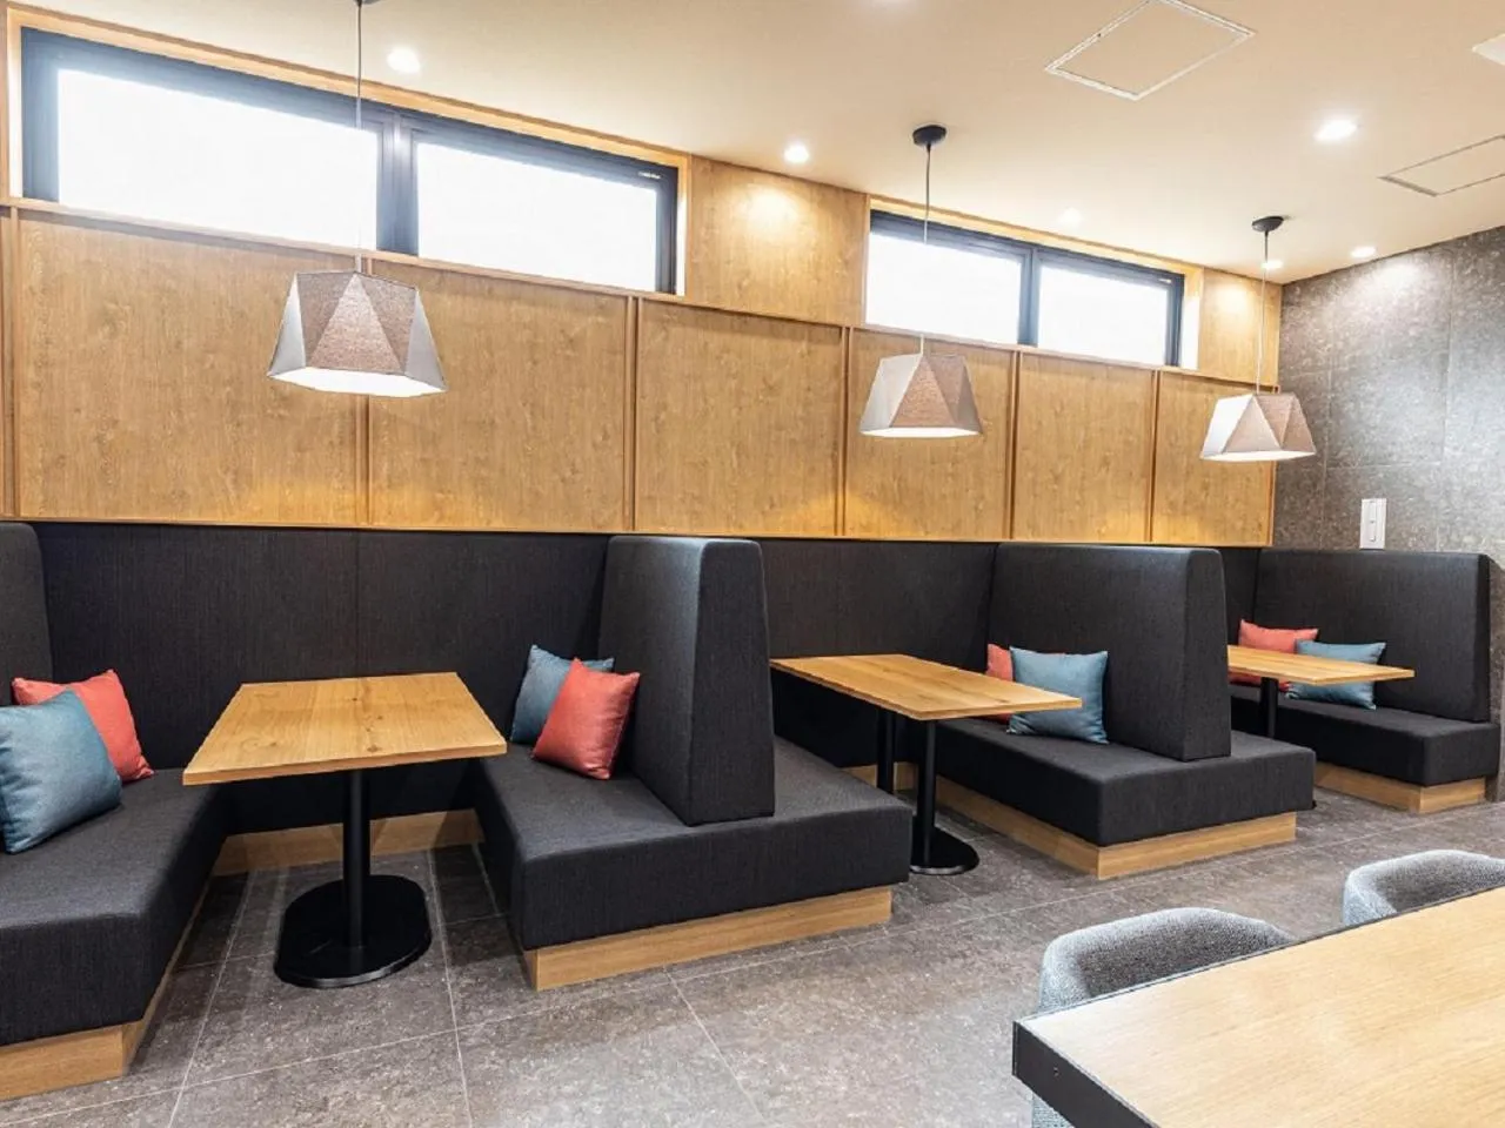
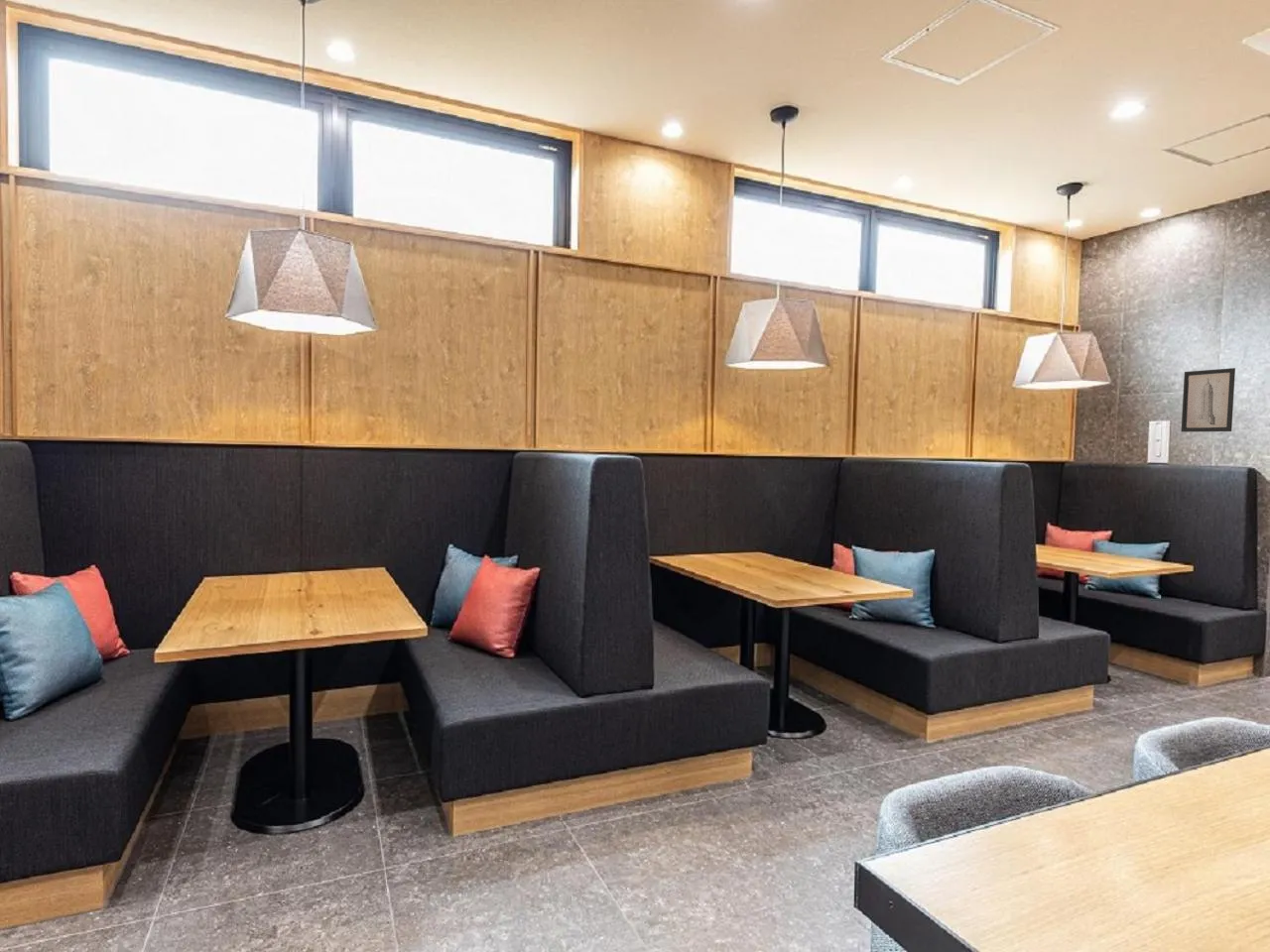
+ wall art [1180,367,1236,432]
